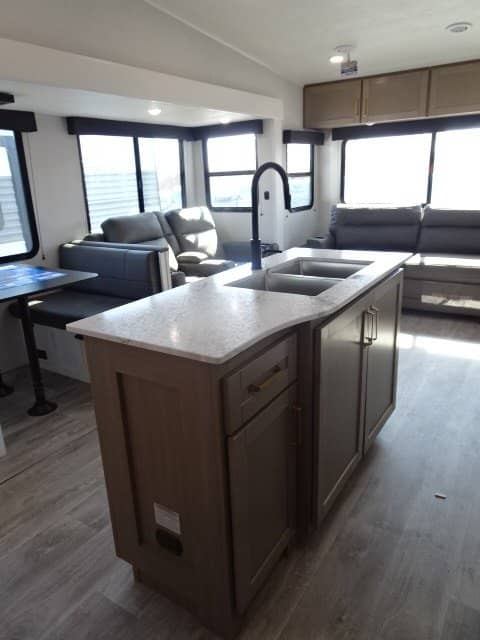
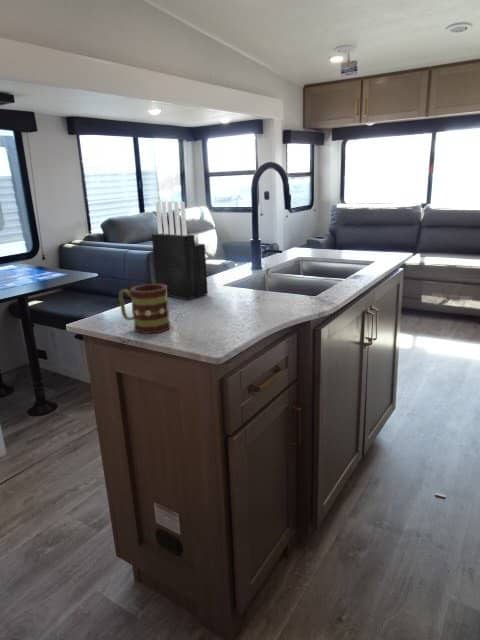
+ mug [118,283,171,335]
+ knife block [151,201,209,301]
